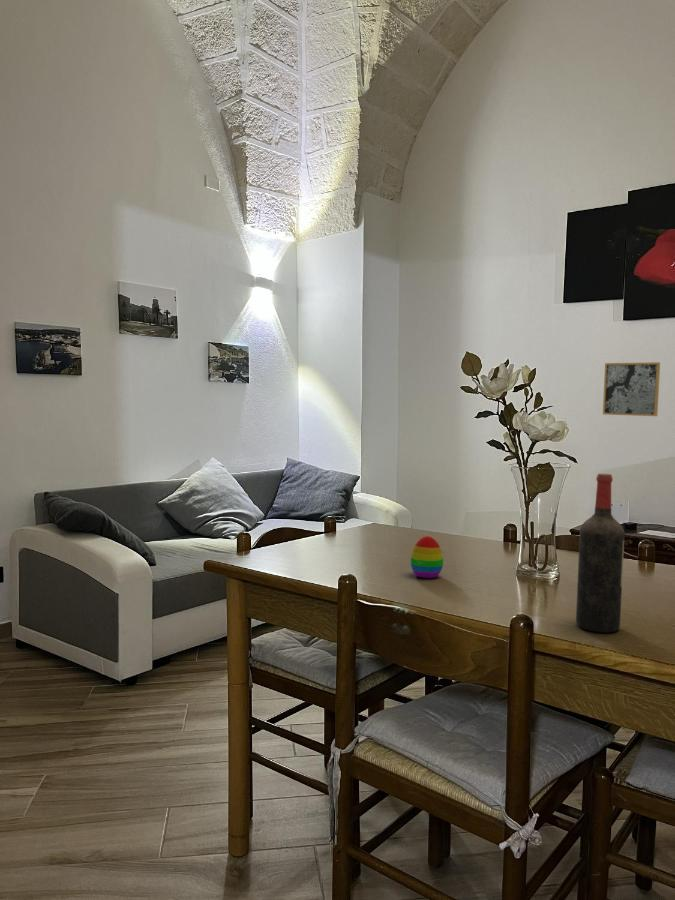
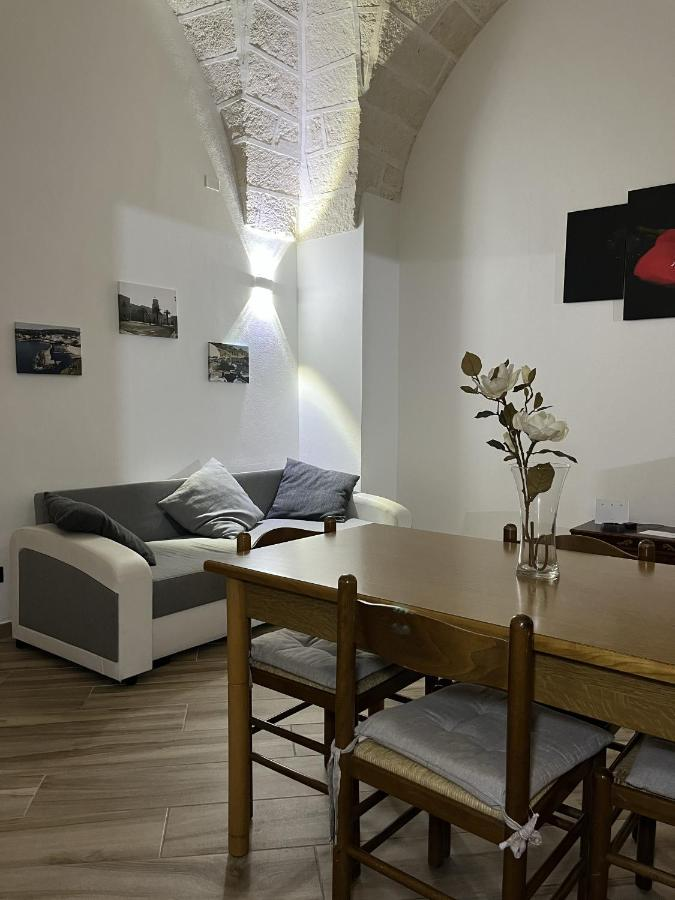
- wine bottle [575,473,626,634]
- wall art [602,361,661,417]
- decorative egg [410,535,444,579]
